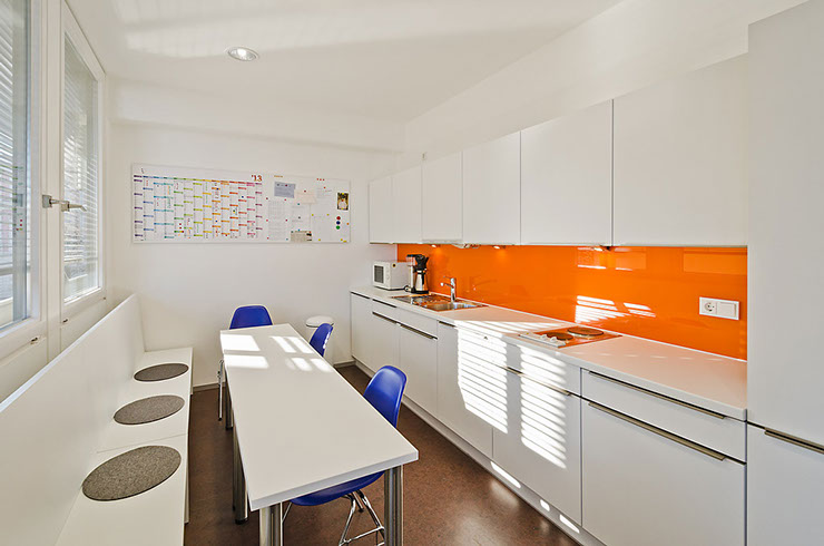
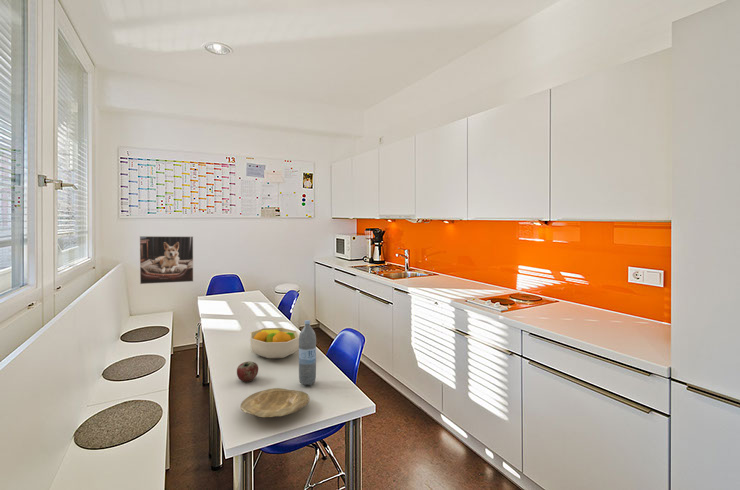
+ plate [239,387,311,418]
+ fruit bowl [249,327,300,359]
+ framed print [139,235,194,285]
+ apple [236,360,259,383]
+ water bottle [298,319,317,386]
